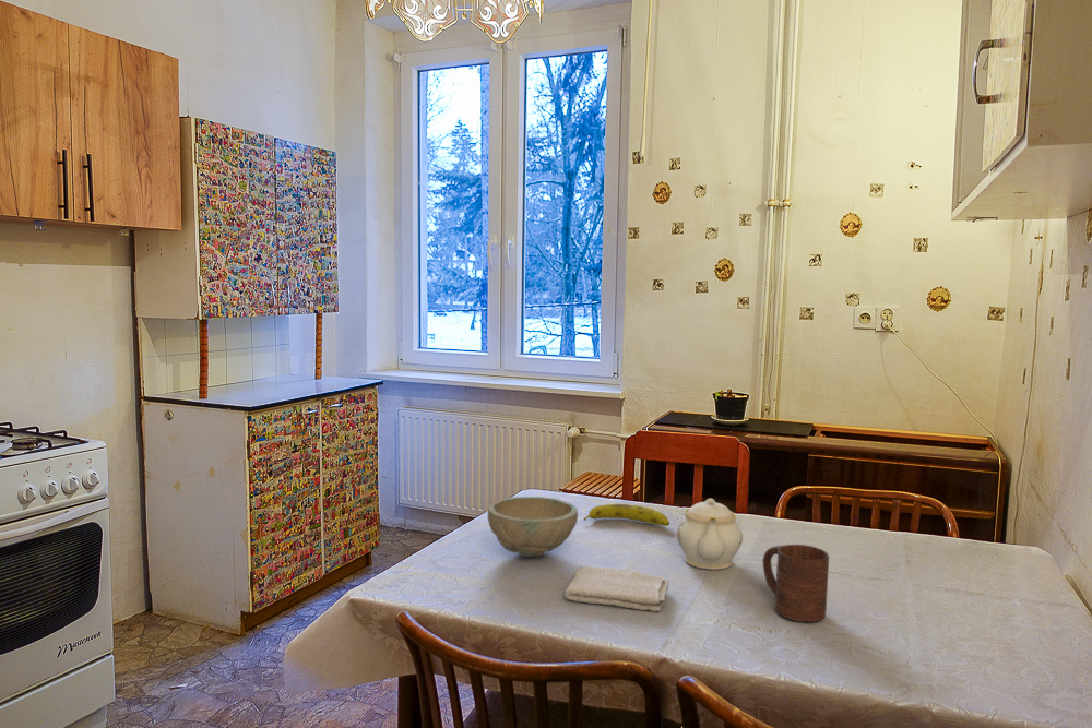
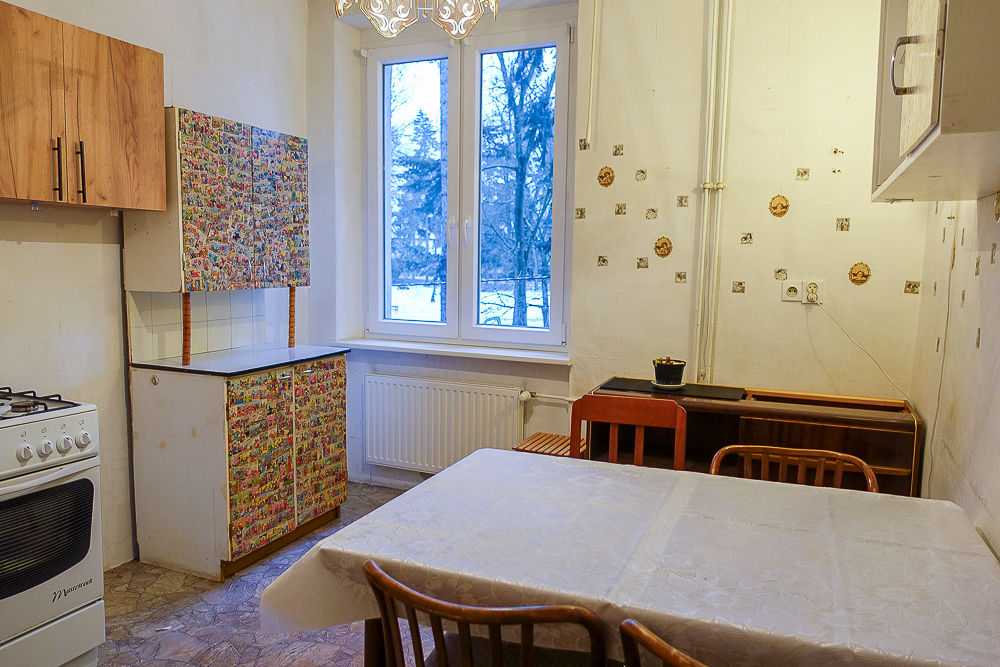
- washcloth [563,565,669,612]
- teapot [676,498,744,571]
- cup [762,544,830,623]
- bowl [487,496,579,558]
- fruit [583,503,670,527]
